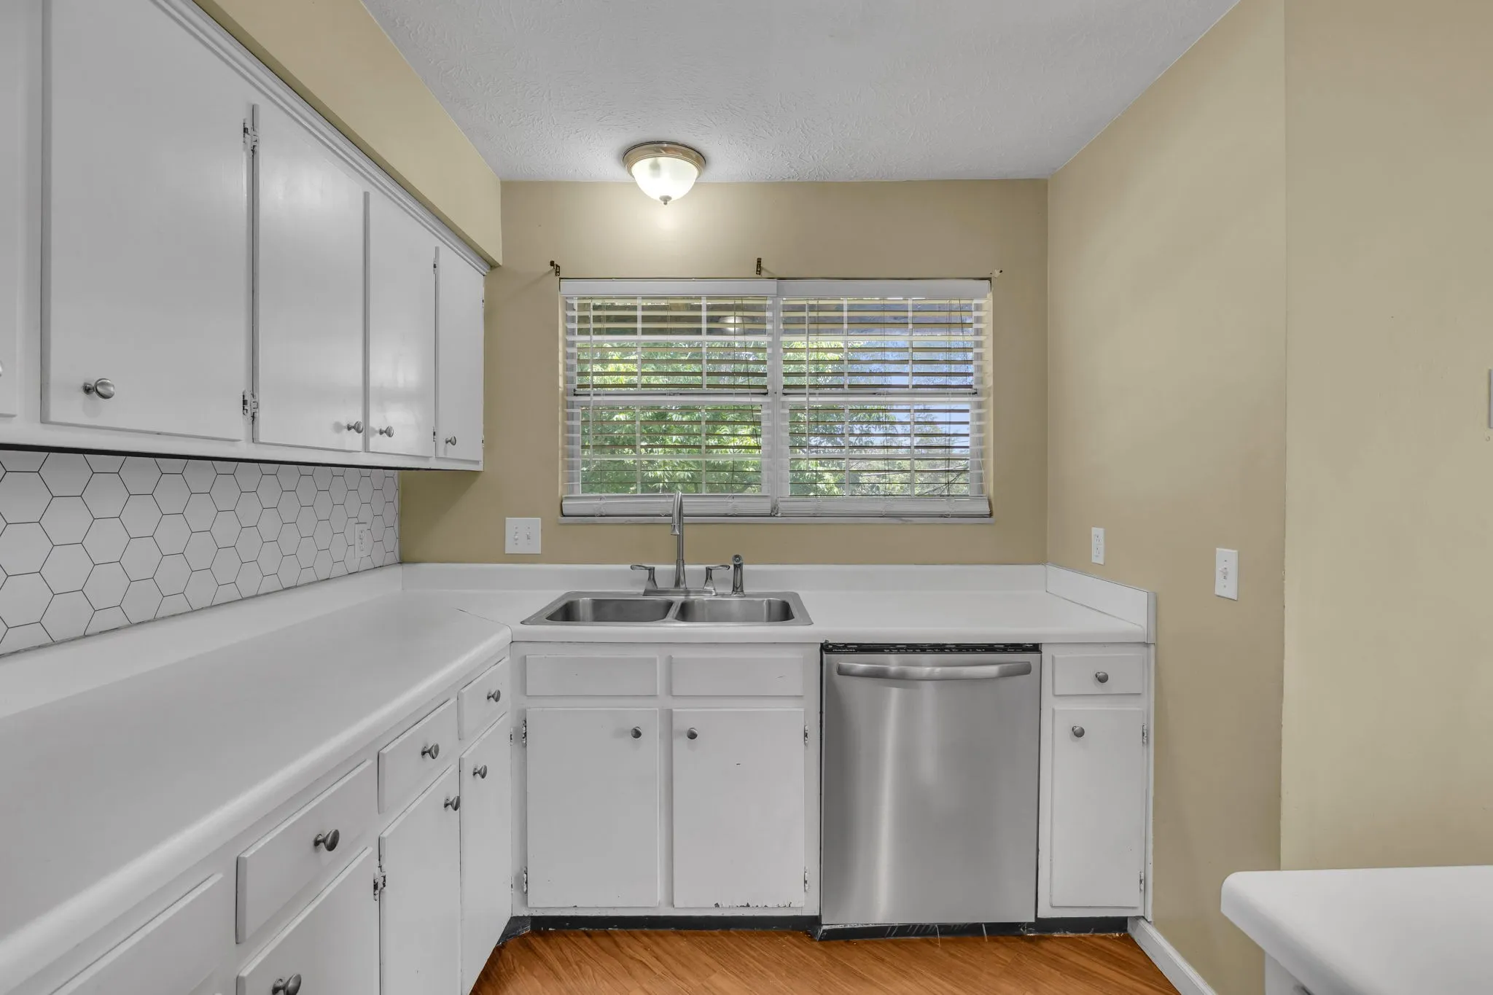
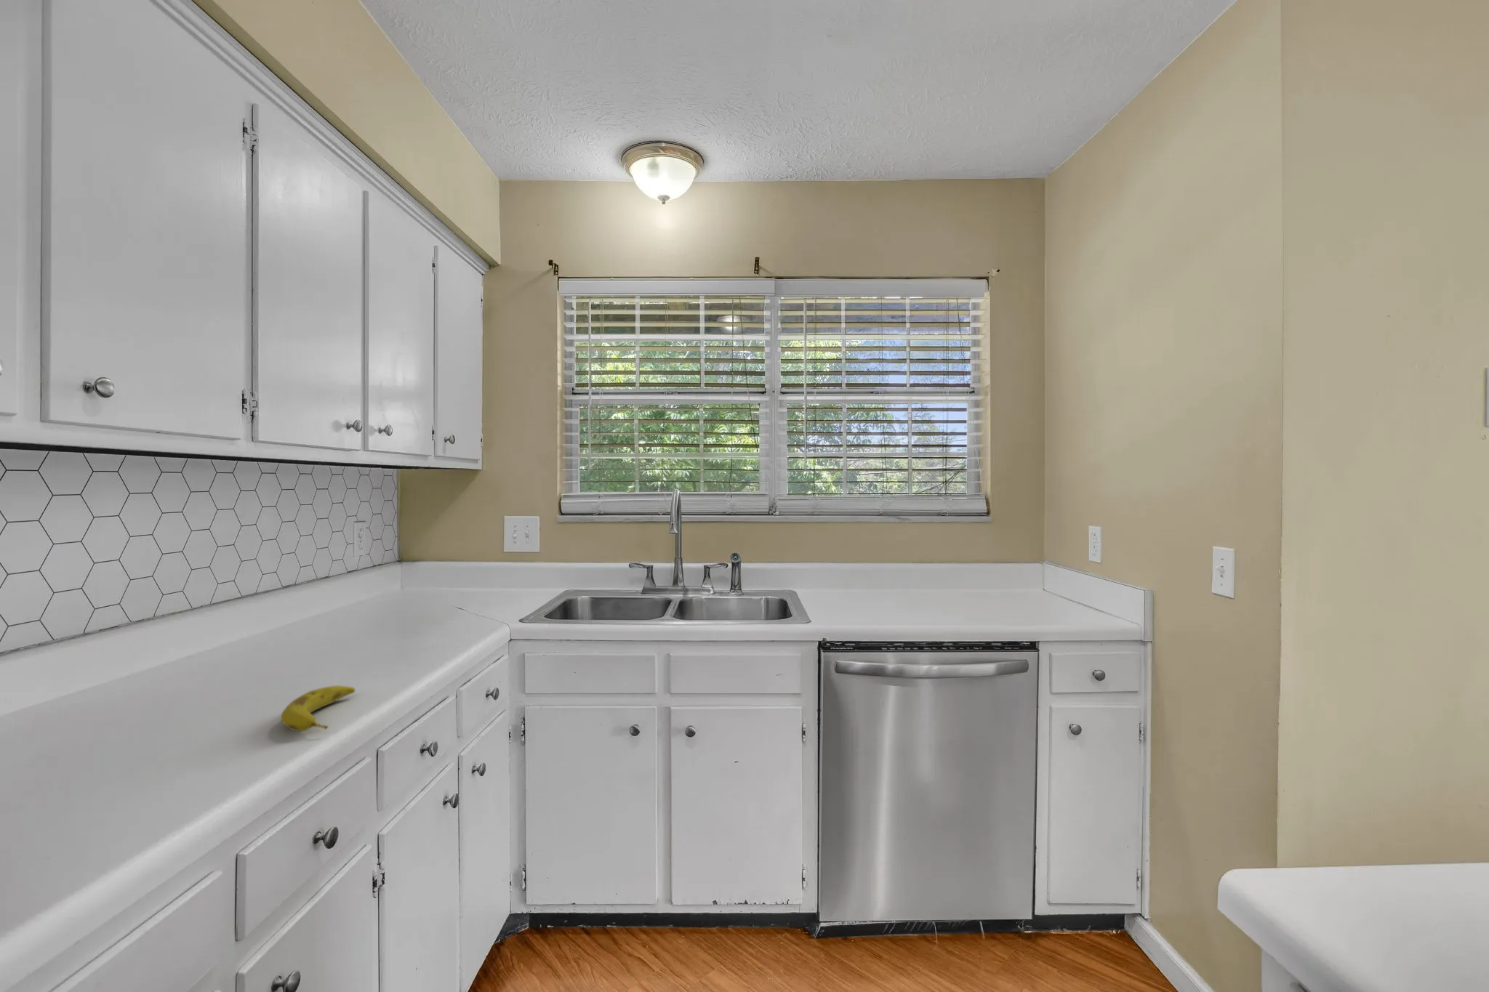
+ fruit [280,684,356,733]
